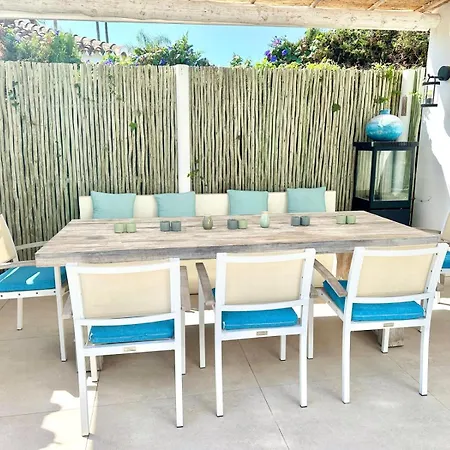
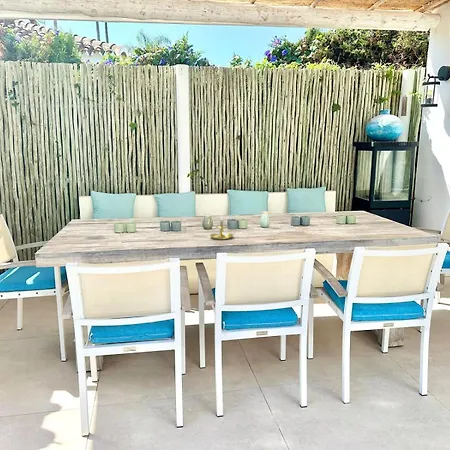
+ candle holder [209,213,238,241]
